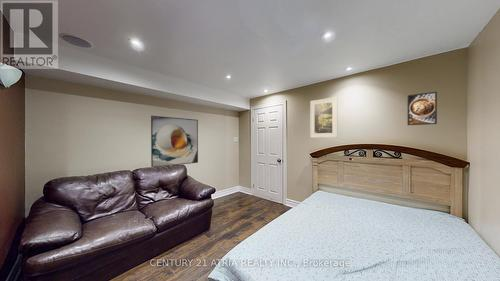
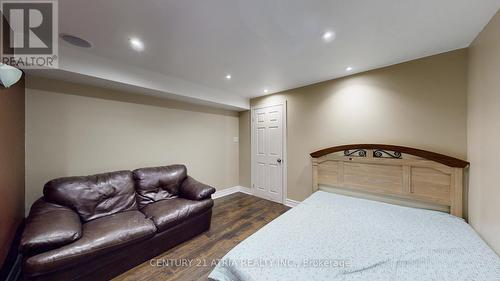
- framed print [406,91,438,126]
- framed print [150,115,199,168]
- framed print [309,96,338,139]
